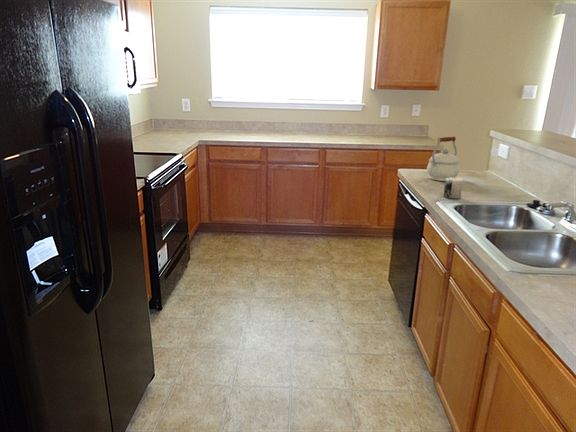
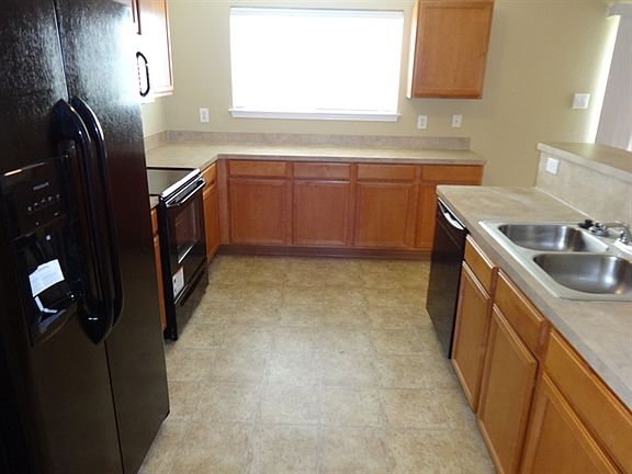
- kettle [426,136,461,182]
- mug [443,176,464,200]
